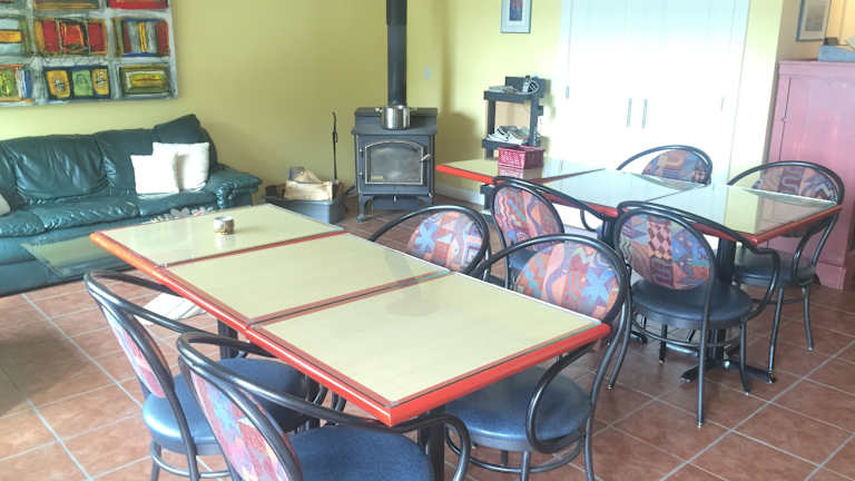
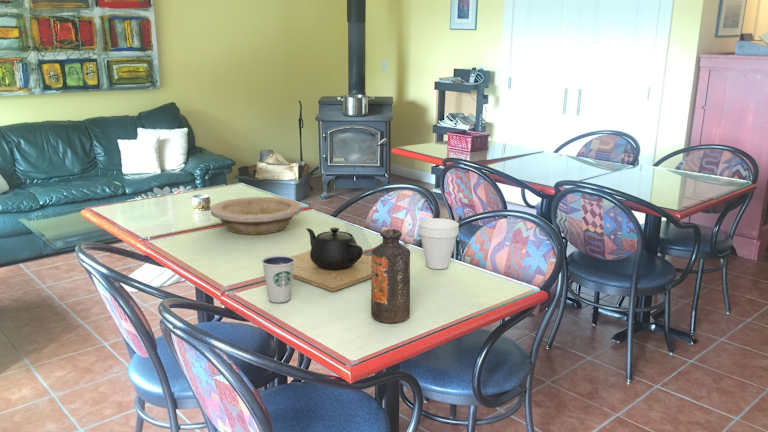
+ cup [418,217,460,270]
+ bottle [370,228,411,324]
+ bowl [210,196,302,235]
+ teapot [290,226,372,292]
+ dixie cup [261,254,295,303]
